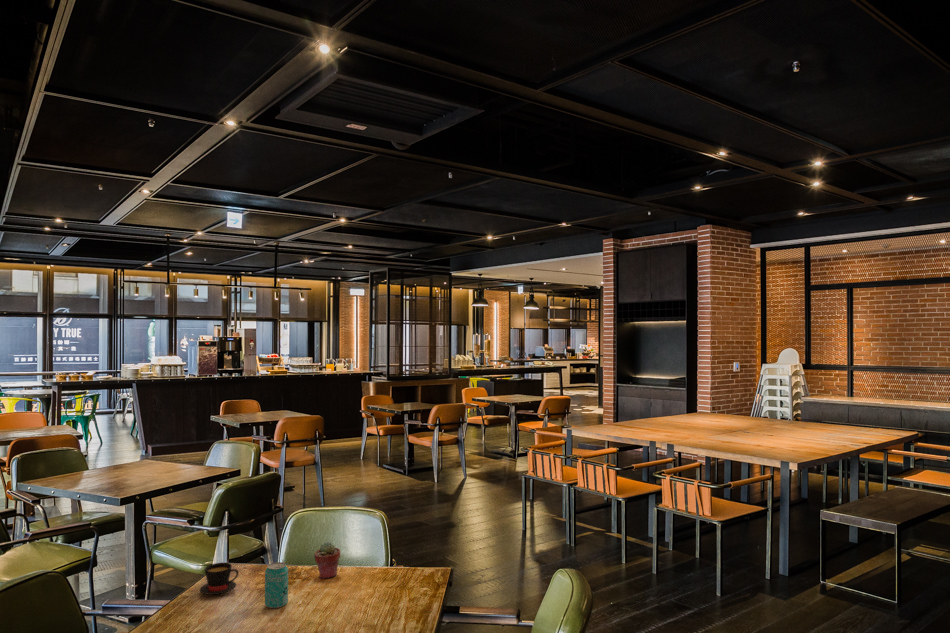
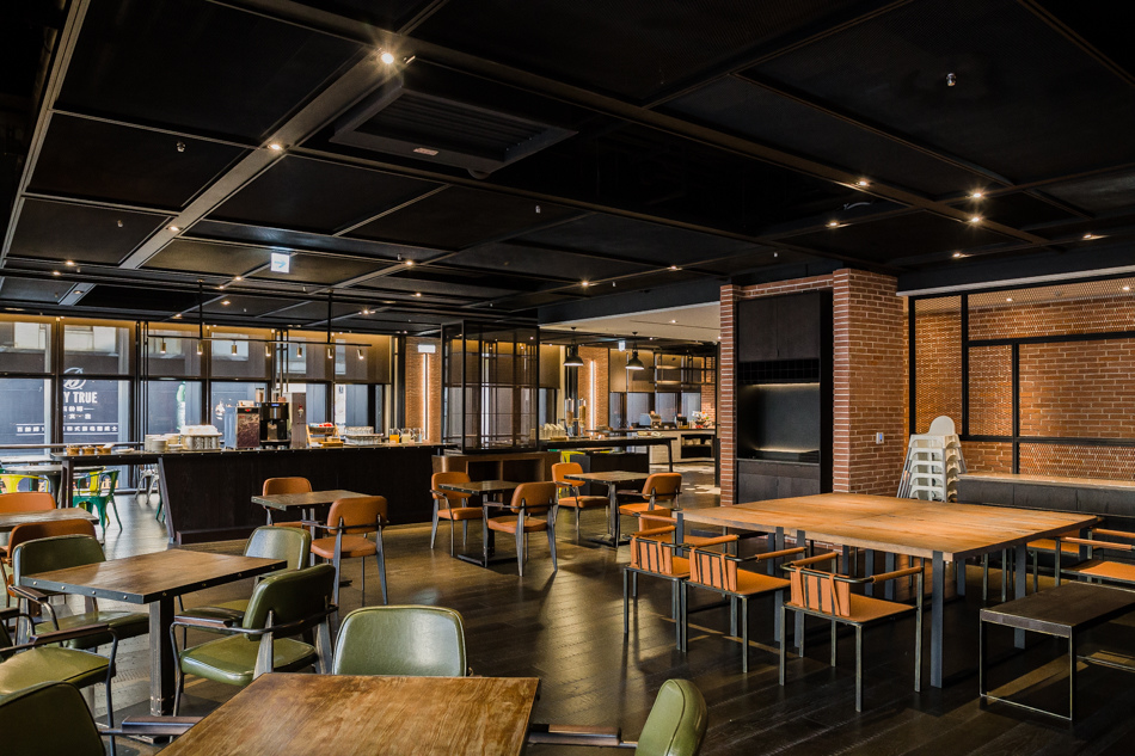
- teacup [199,562,240,596]
- potted succulent [313,541,341,580]
- beverage can [264,561,289,609]
